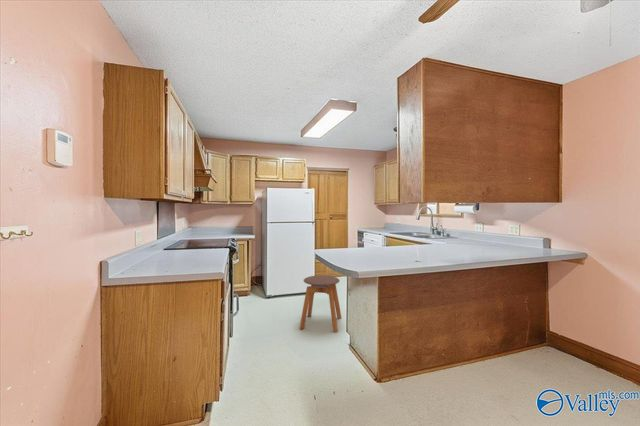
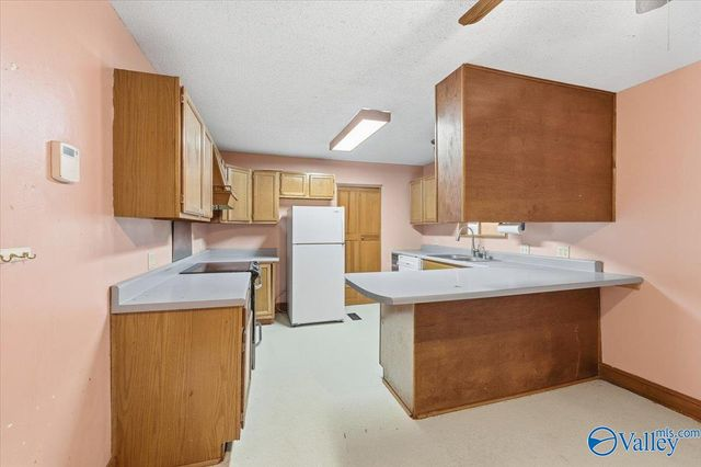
- stool [298,274,343,333]
